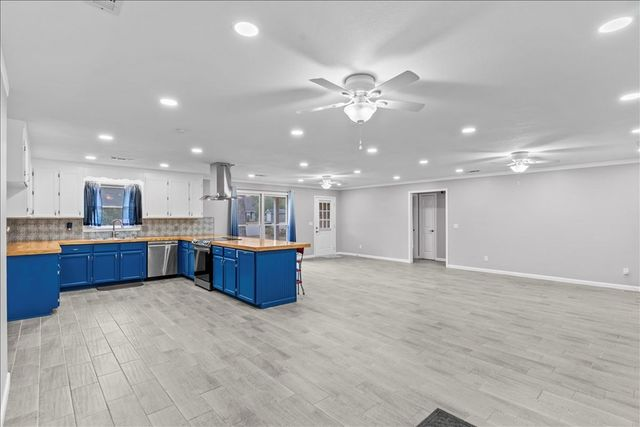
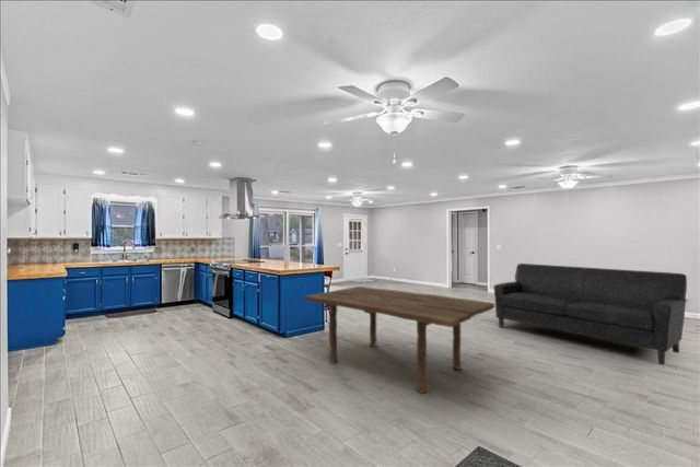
+ dining table [304,285,495,395]
+ sofa [492,262,688,366]
